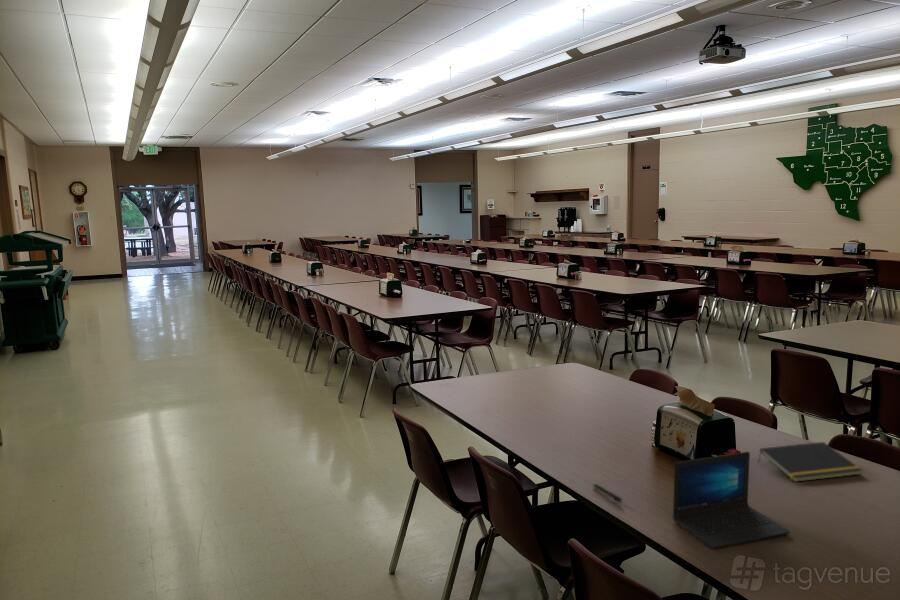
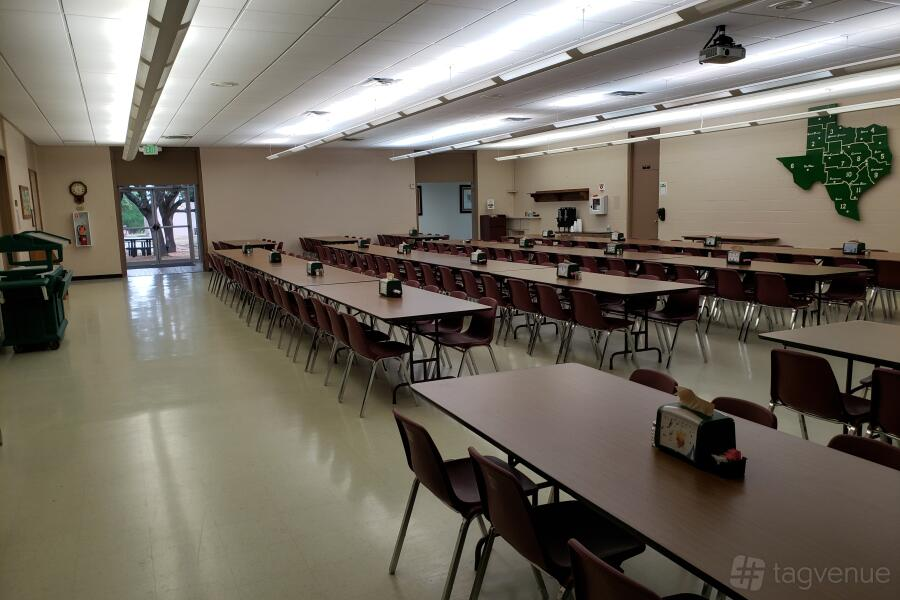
- pen [592,483,624,504]
- notepad [757,441,864,483]
- laptop [671,451,791,549]
